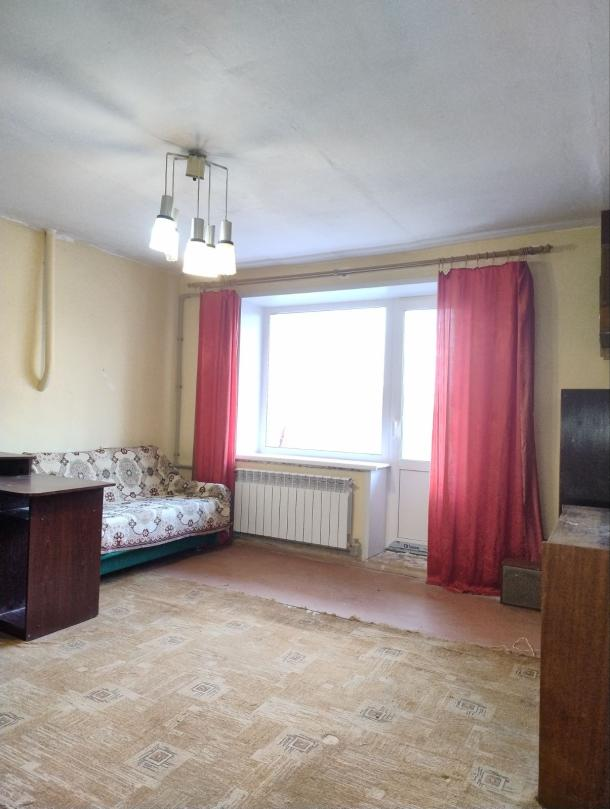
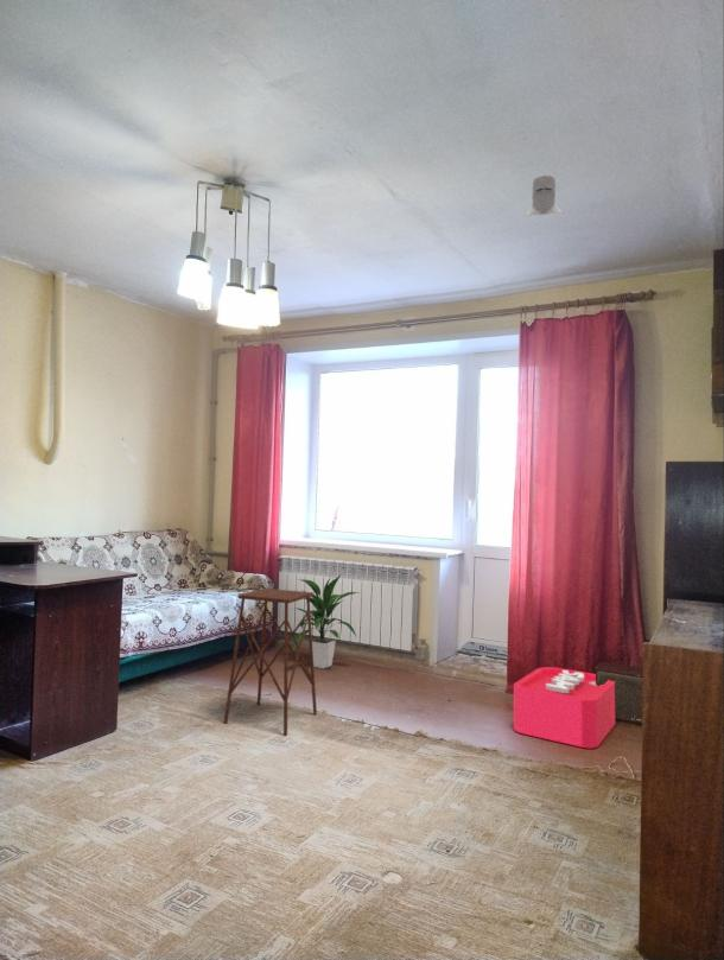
+ side table [223,587,318,737]
+ indoor plant [292,574,362,669]
+ storage bin [513,666,642,750]
+ knight helmet [523,174,564,217]
